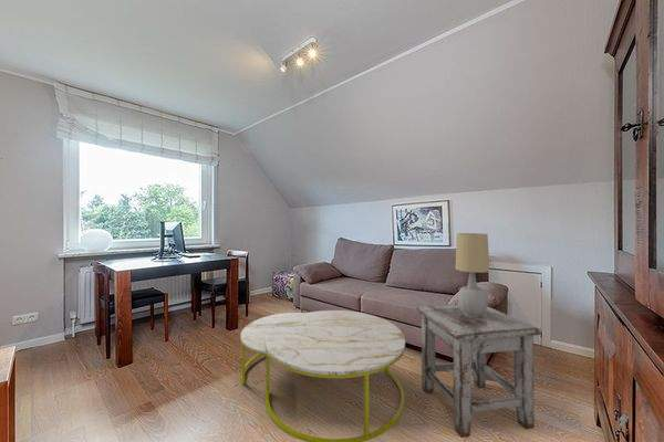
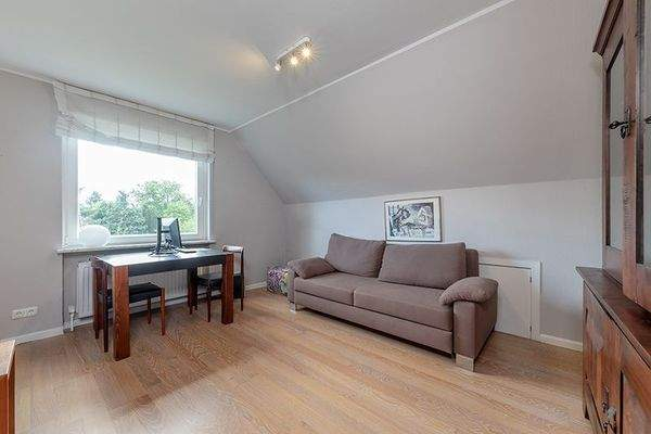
- stool [415,304,542,439]
- coffee table [239,309,406,442]
- table lamp [455,232,490,317]
